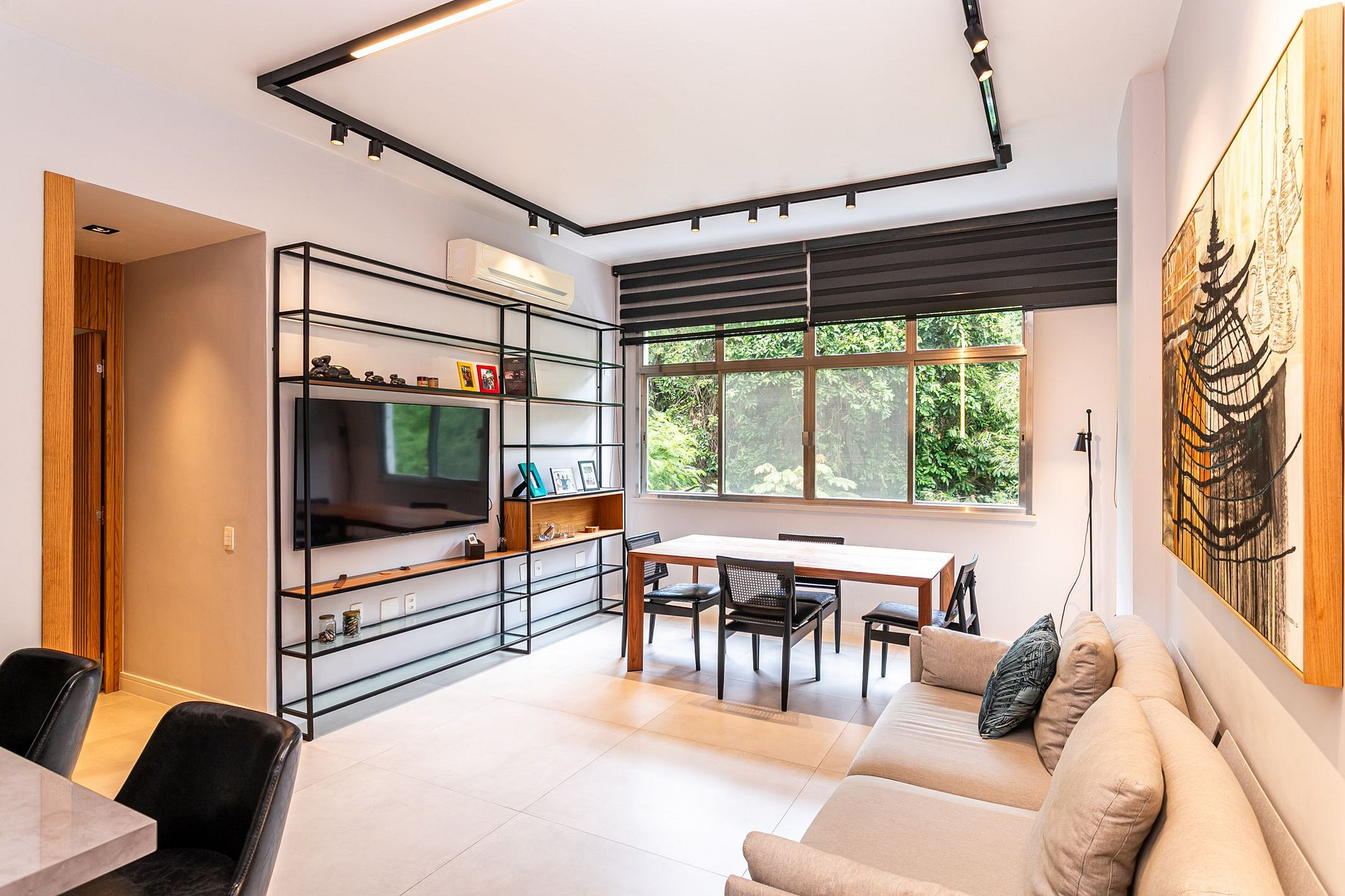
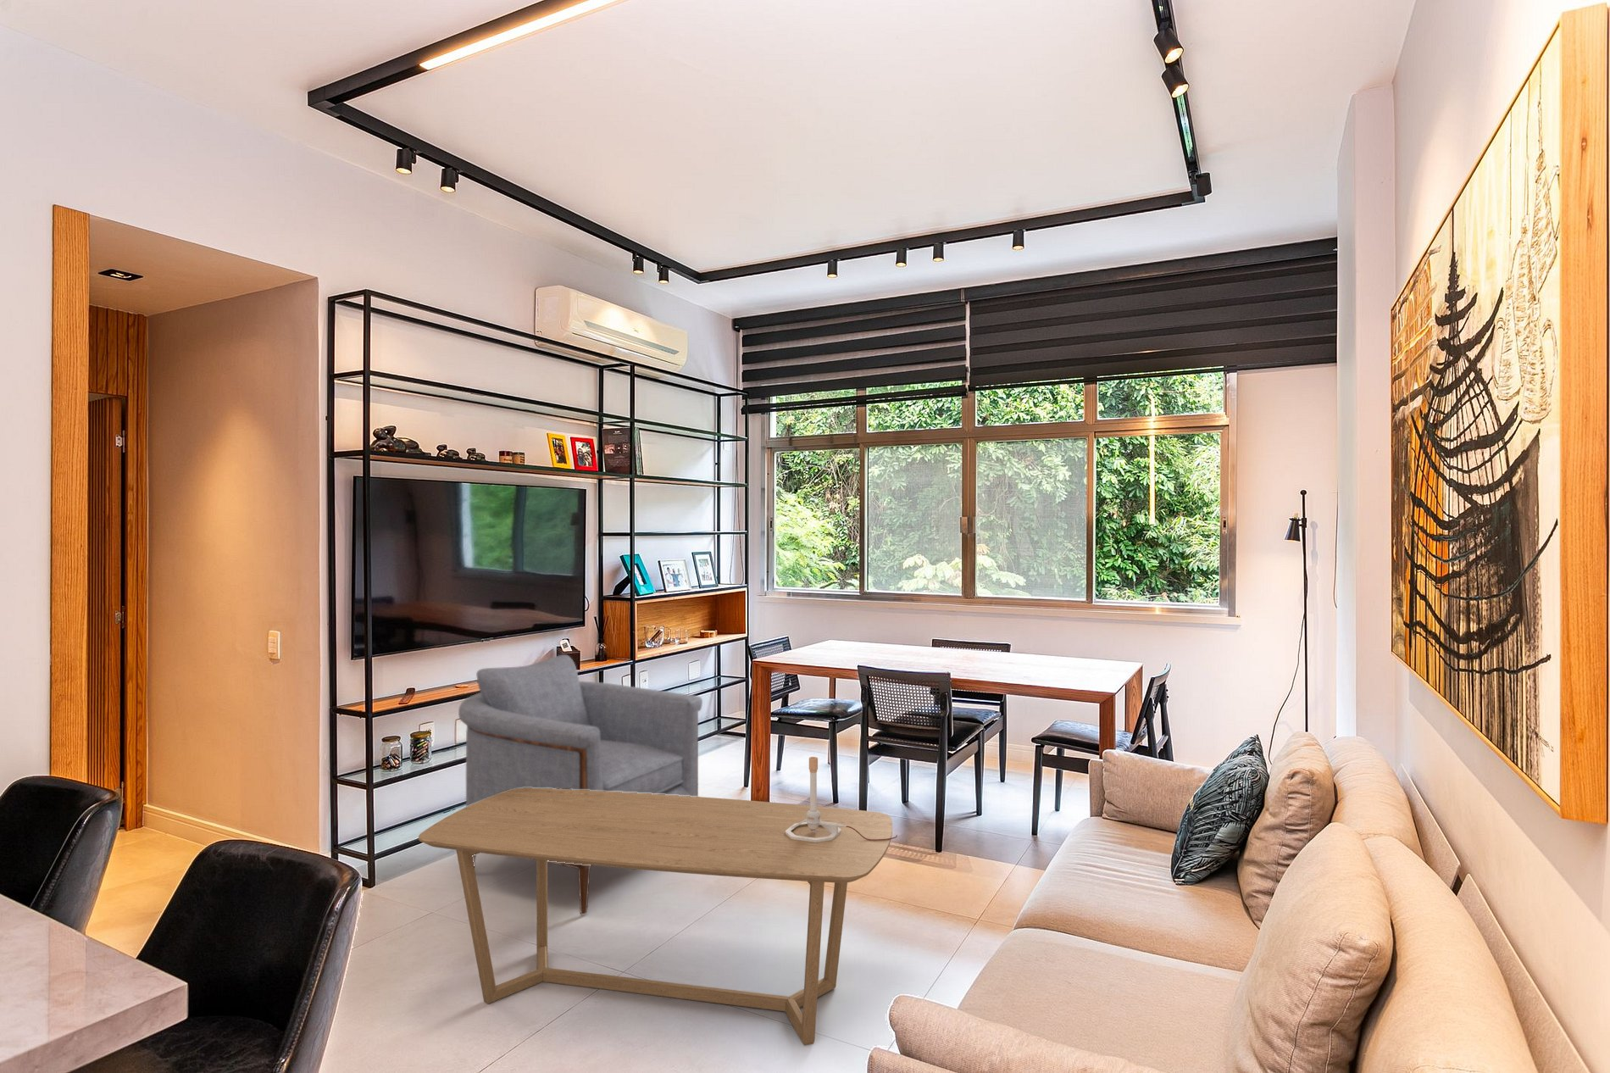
+ coffee table [418,787,893,1047]
+ lamp base [785,756,898,842]
+ armchair [457,654,704,916]
